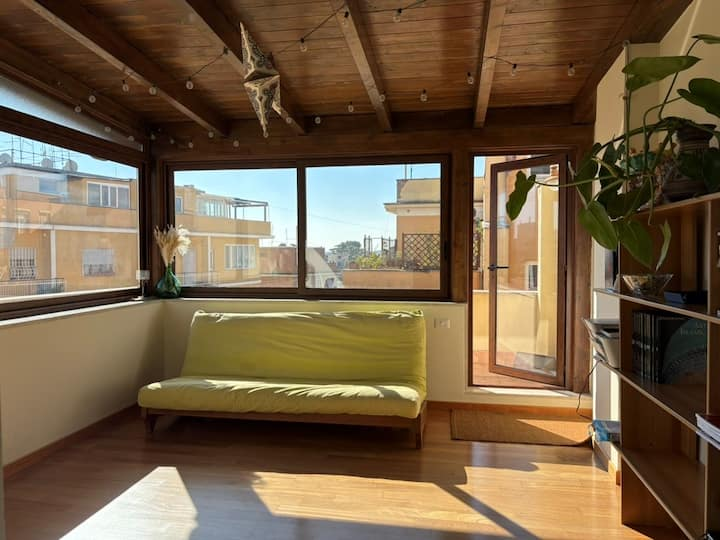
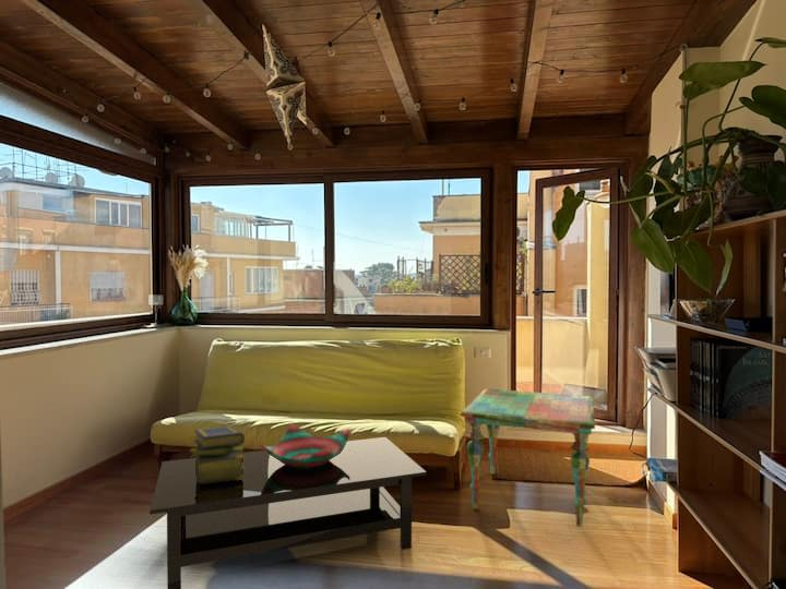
+ stack of books [189,425,246,483]
+ coffee table [148,436,427,589]
+ side table [460,387,596,528]
+ decorative bowl [260,423,350,469]
